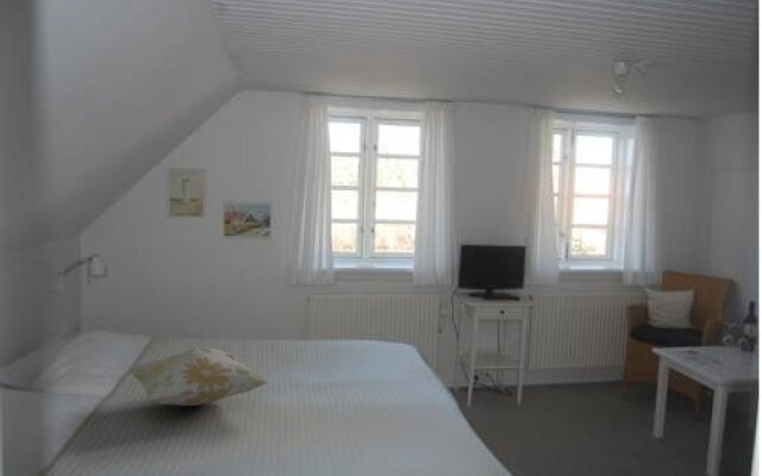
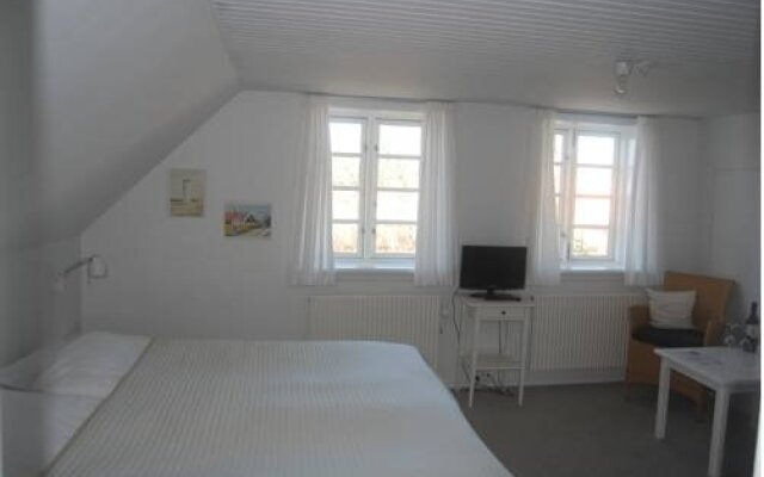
- decorative pillow [126,346,270,407]
